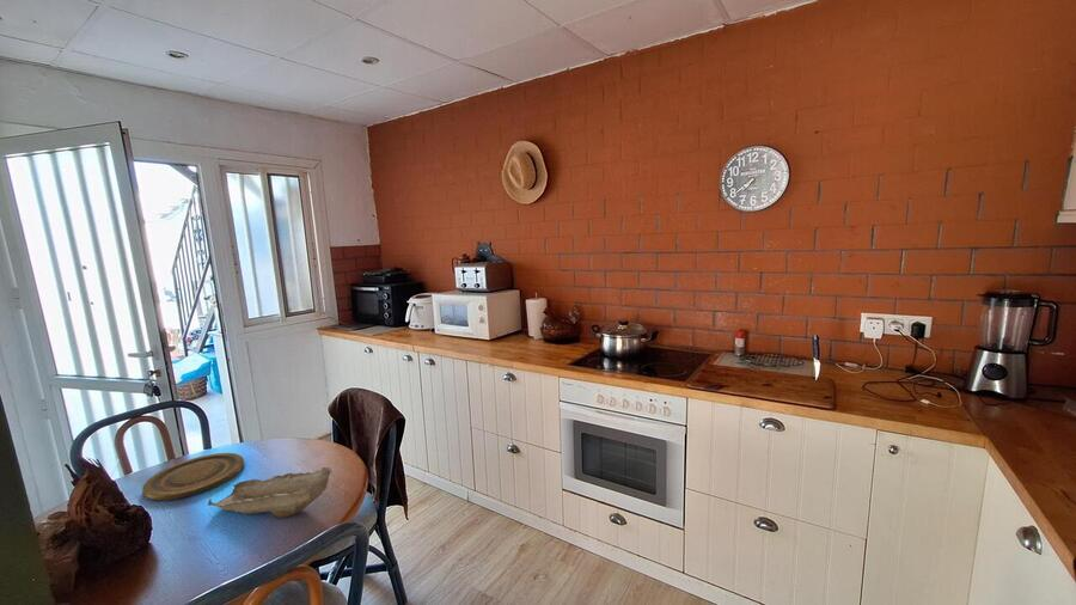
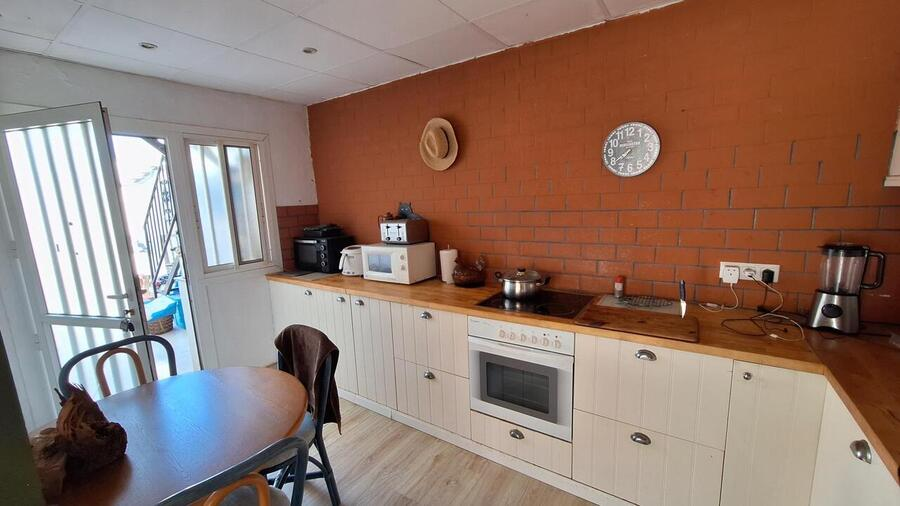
- decorative bowl [207,466,334,519]
- plate [141,452,245,501]
